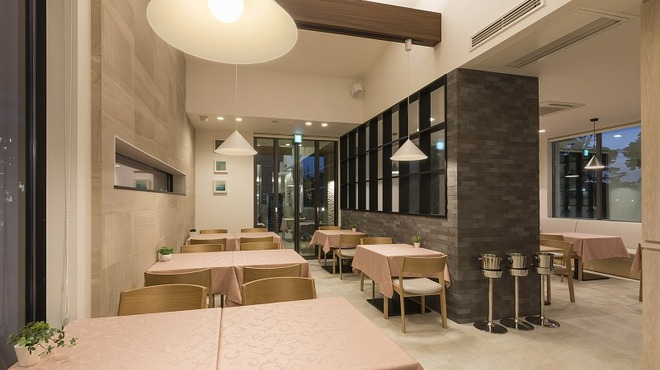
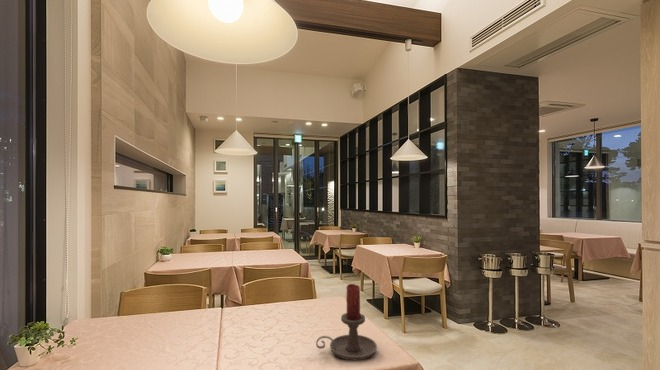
+ candle holder [315,283,378,362]
